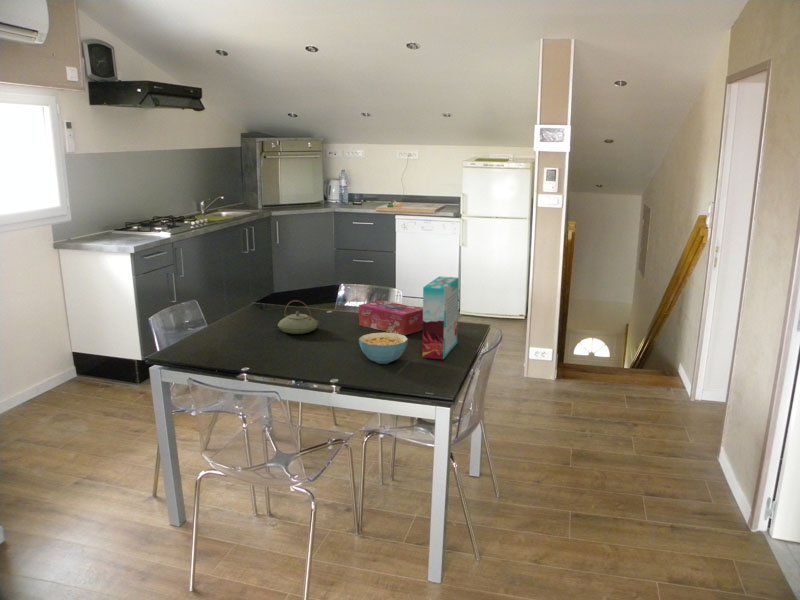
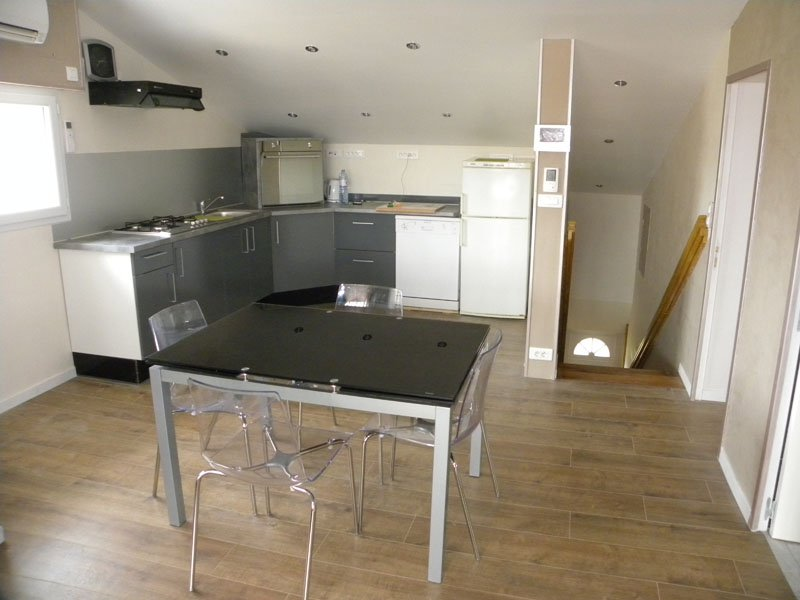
- cereal box [421,275,460,361]
- cereal bowl [358,331,409,365]
- tissue box [358,299,423,336]
- teapot [277,299,321,335]
